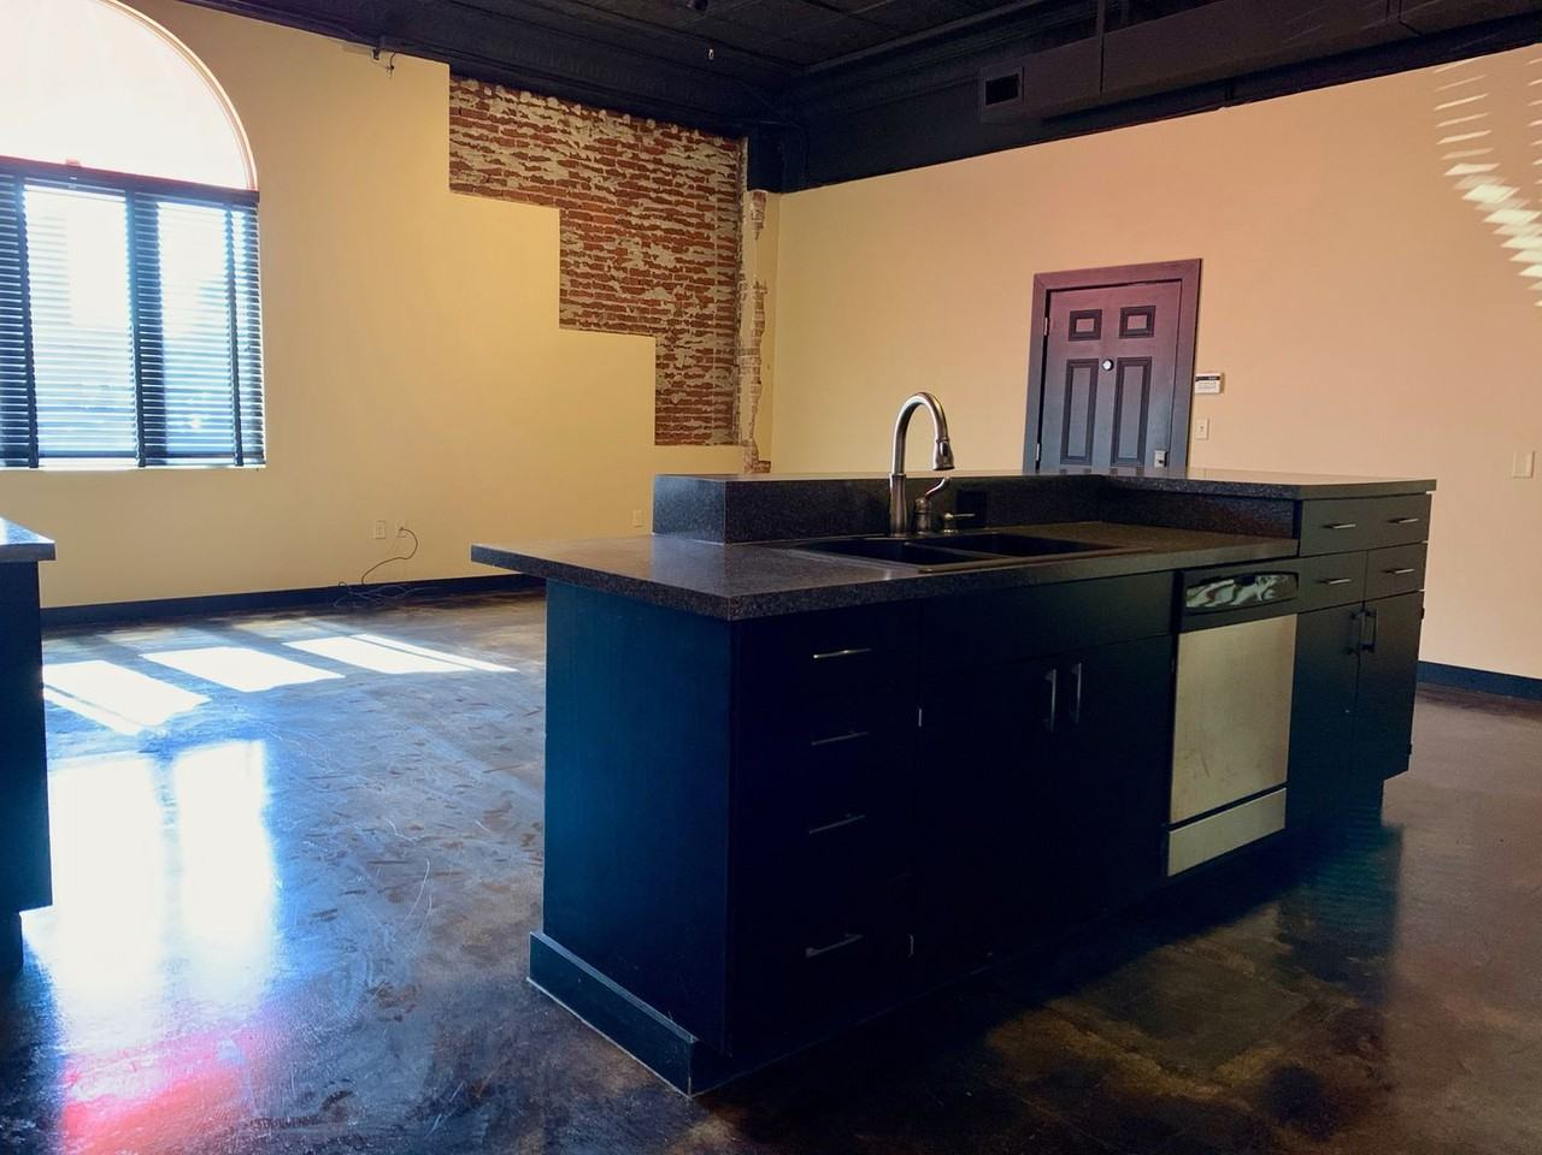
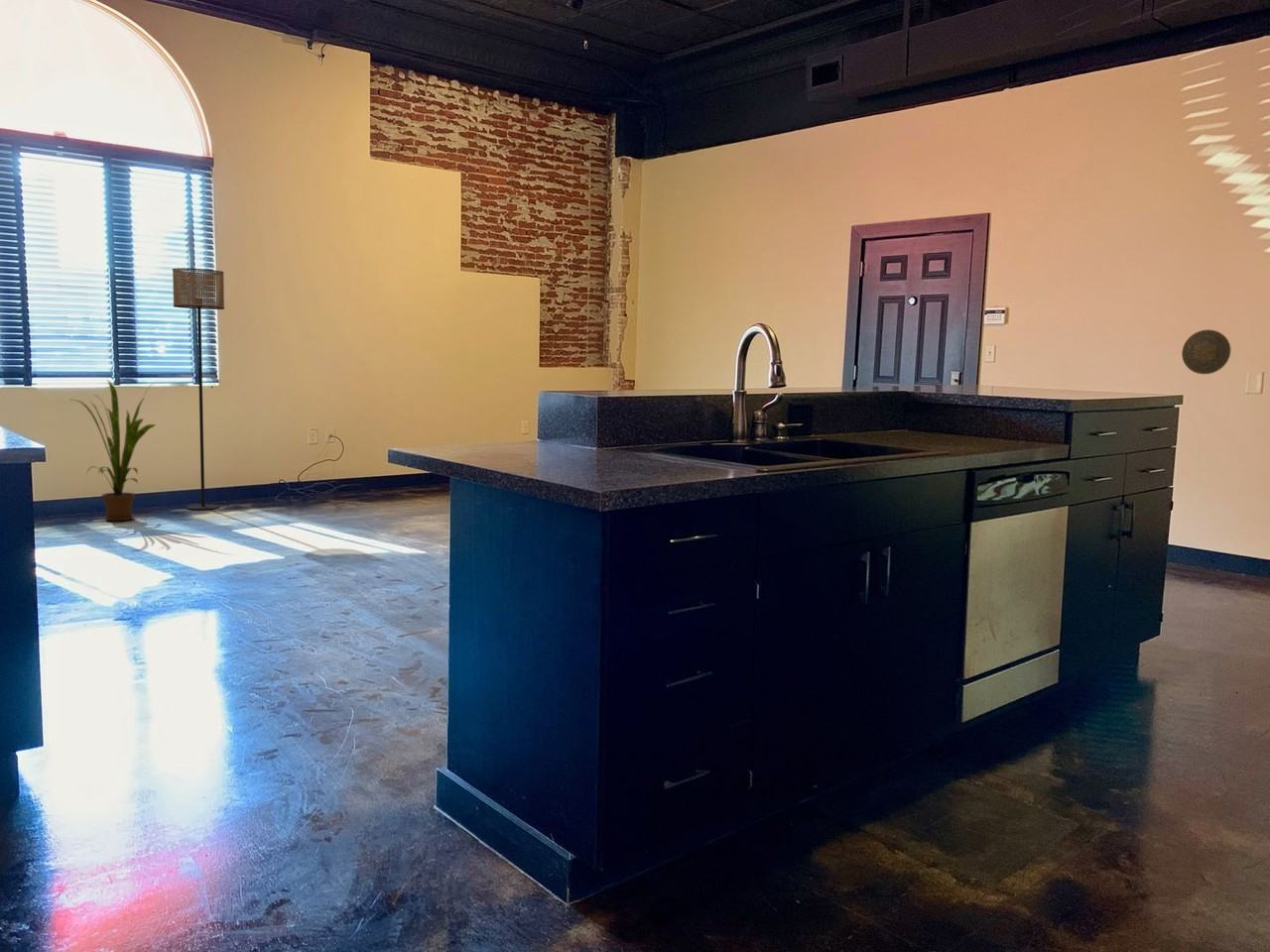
+ decorative plate [1181,328,1231,375]
+ floor lamp [172,267,225,511]
+ house plant [70,380,157,522]
